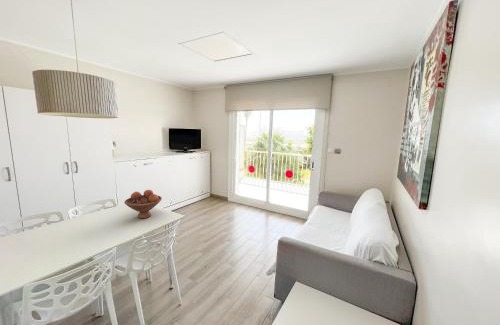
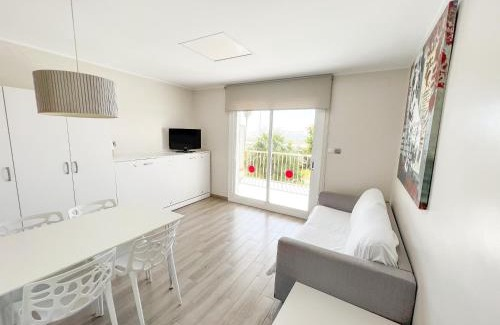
- fruit bowl [123,189,163,219]
